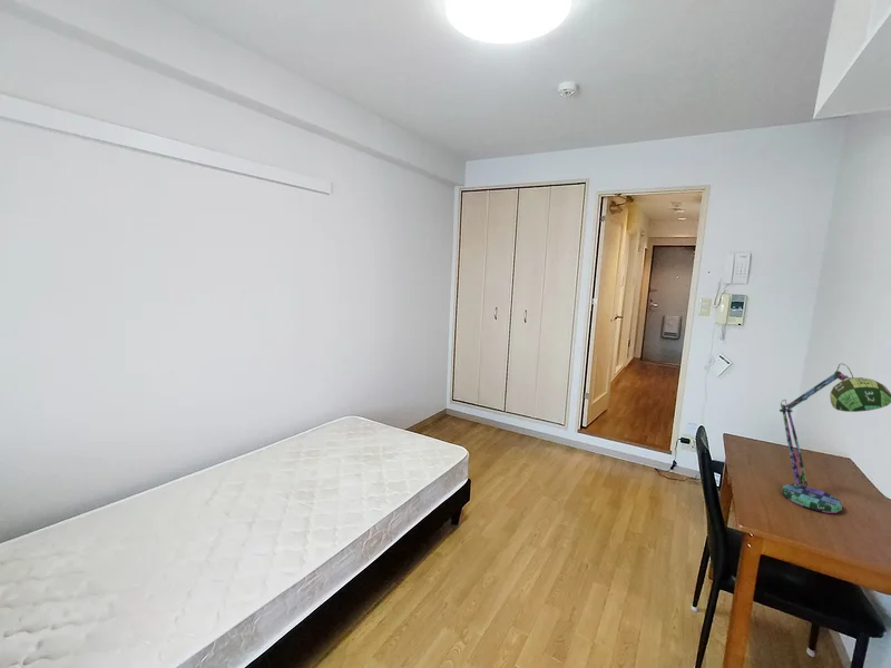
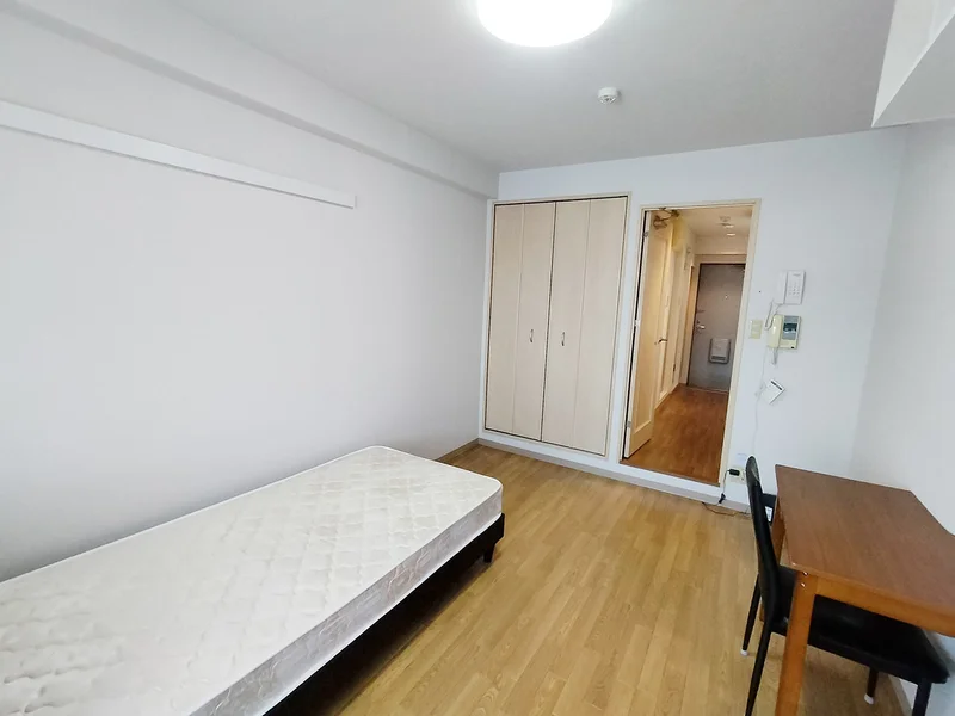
- desk lamp [779,362,891,514]
